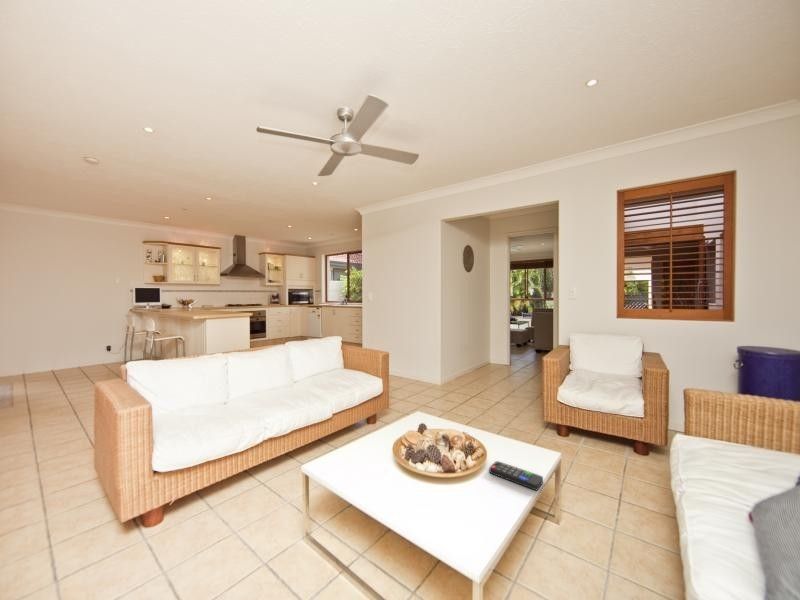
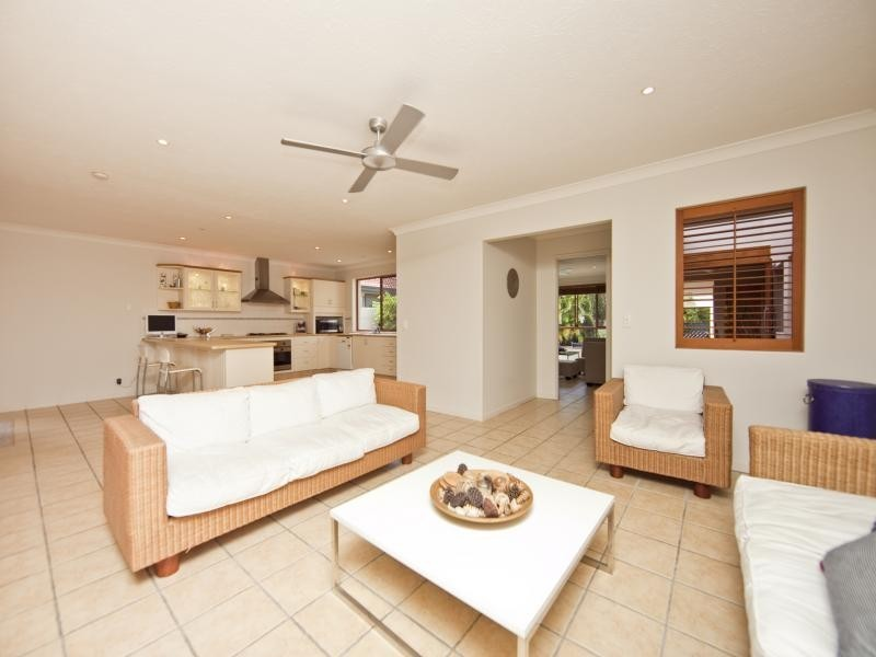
- remote control [488,460,544,491]
